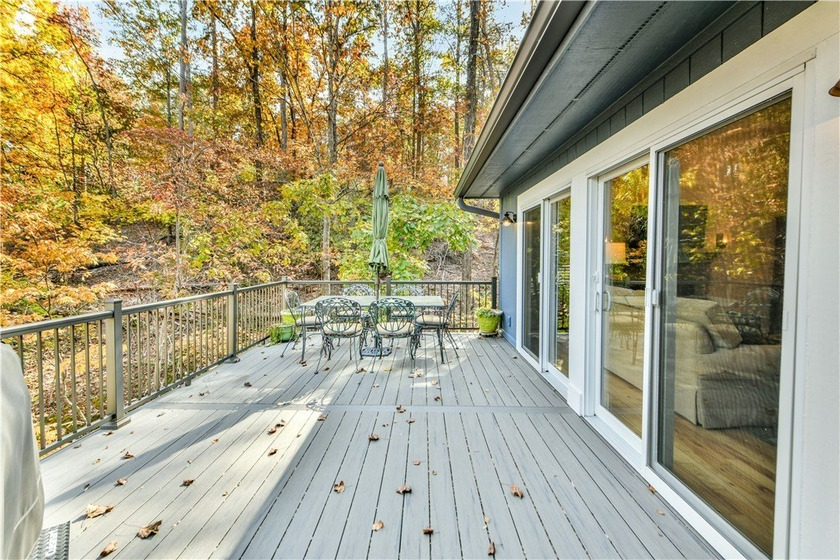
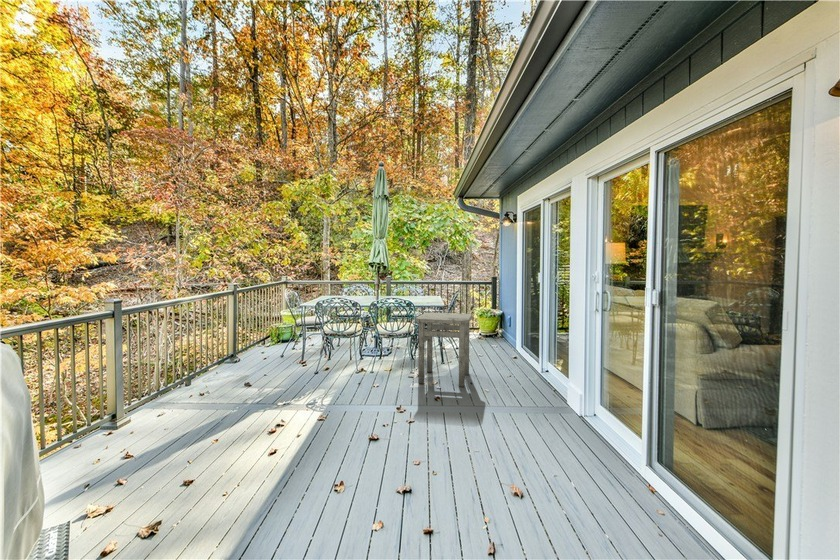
+ side table [414,312,474,388]
